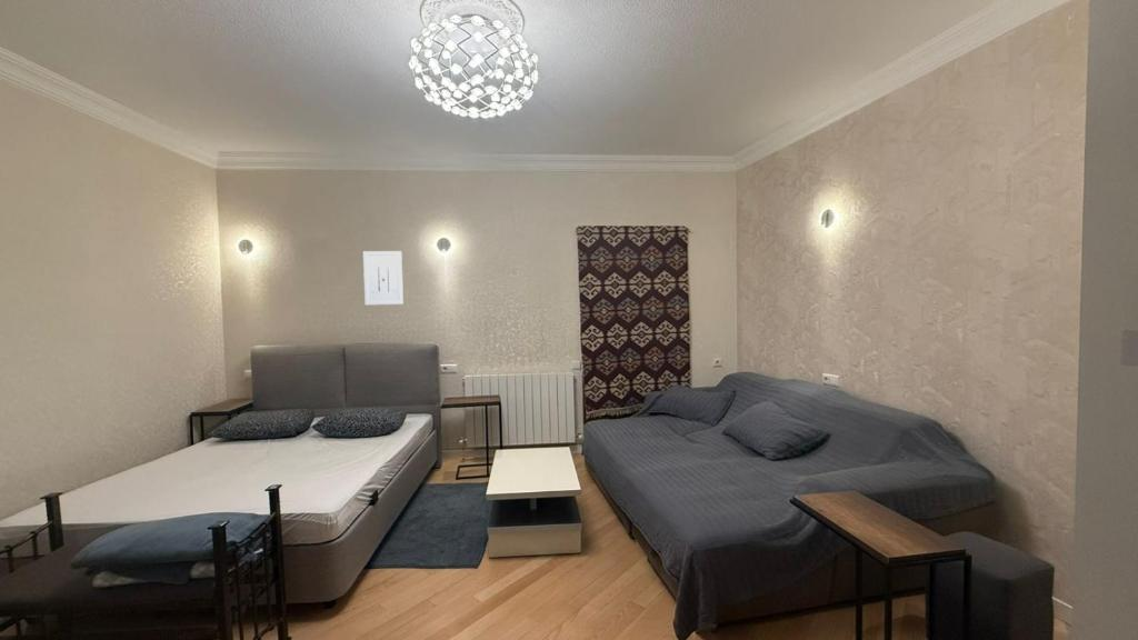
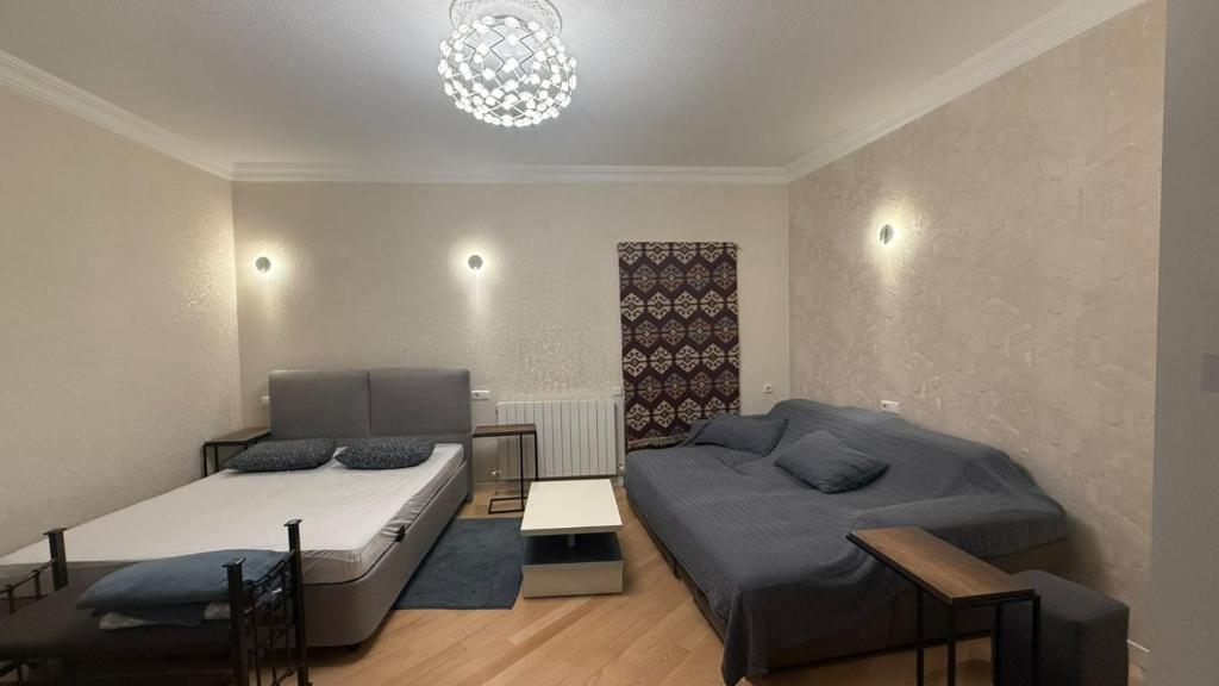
- wall art [362,250,405,306]
